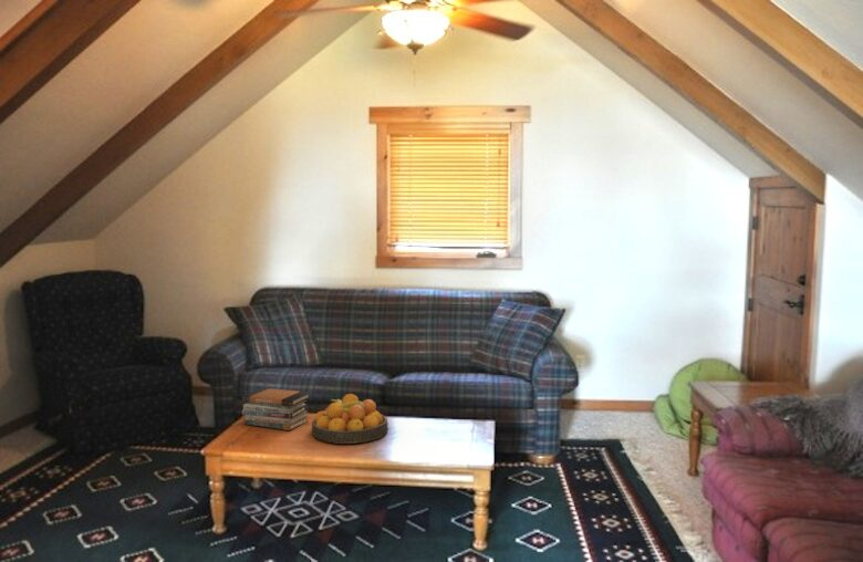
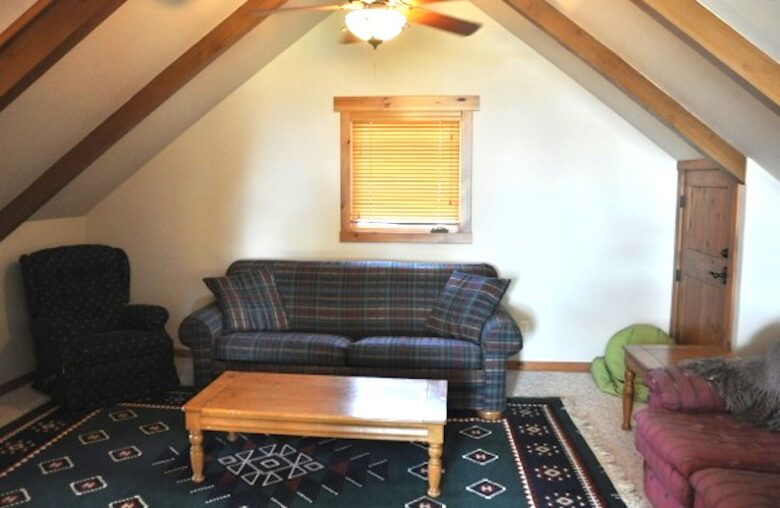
- book stack [241,387,311,431]
- fruit bowl [311,393,389,445]
